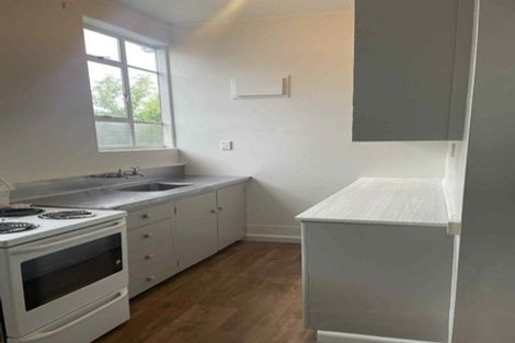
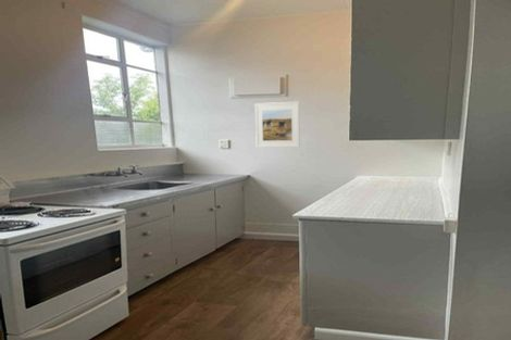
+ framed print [254,101,301,149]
